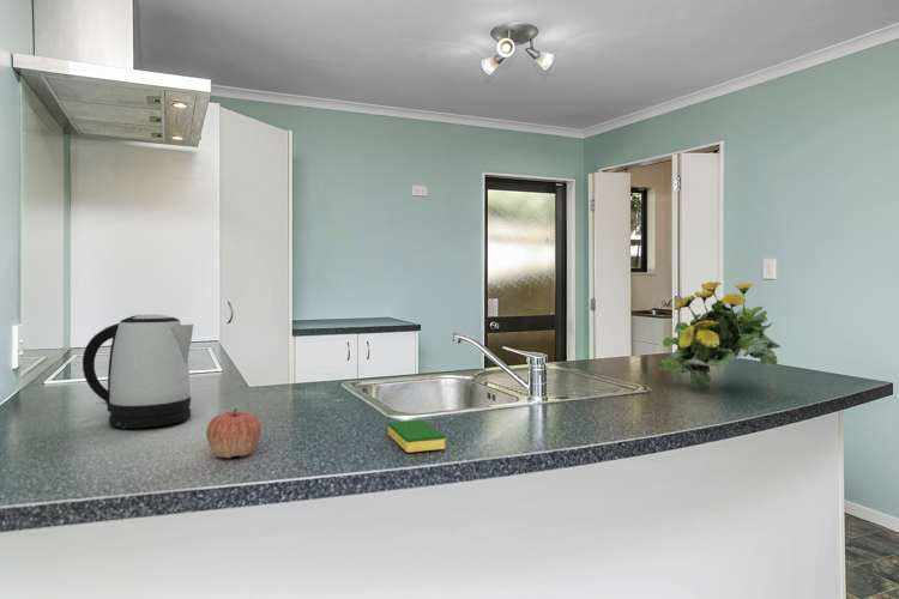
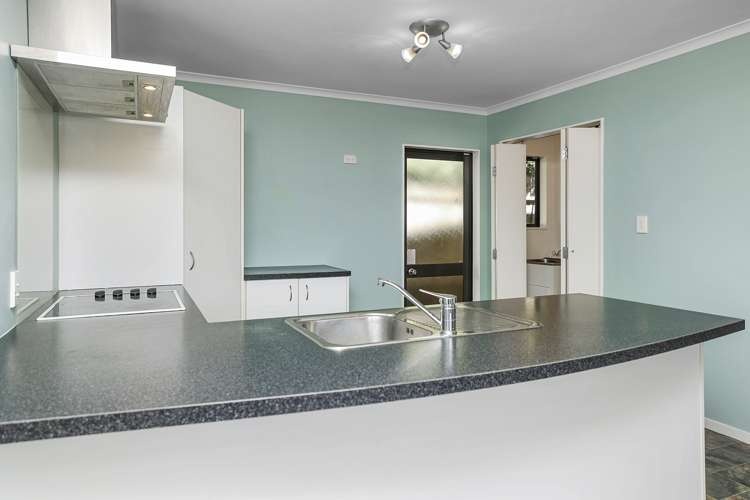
- dish sponge [387,418,446,454]
- flowering plant [658,280,782,393]
- apple [205,407,263,459]
- kettle [82,313,194,429]
